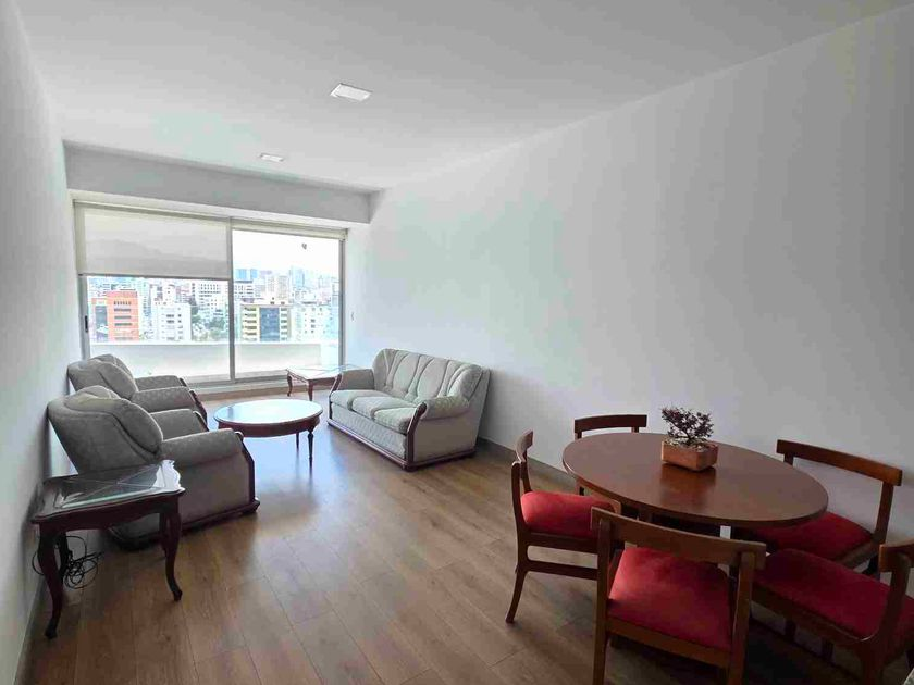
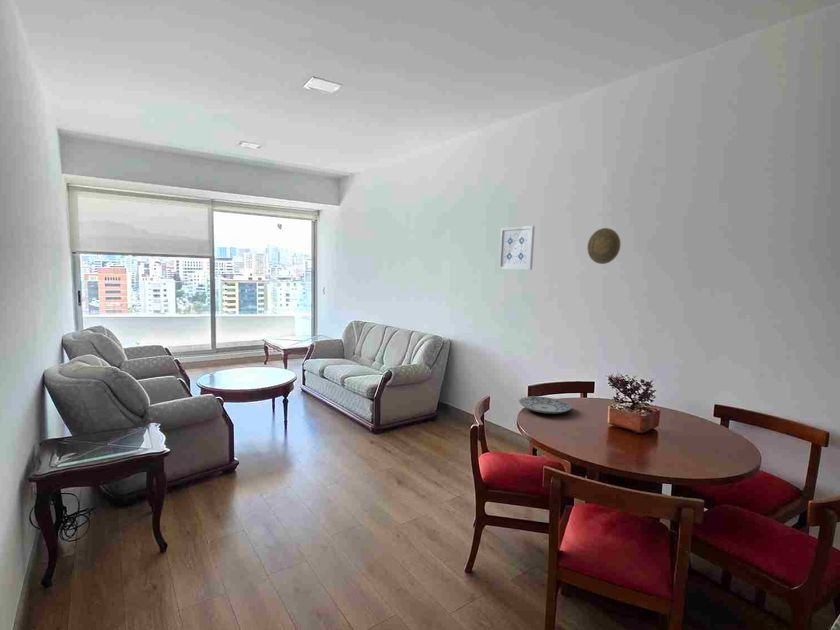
+ decorative plate [586,227,621,265]
+ wall art [498,225,536,271]
+ plate [518,395,572,414]
